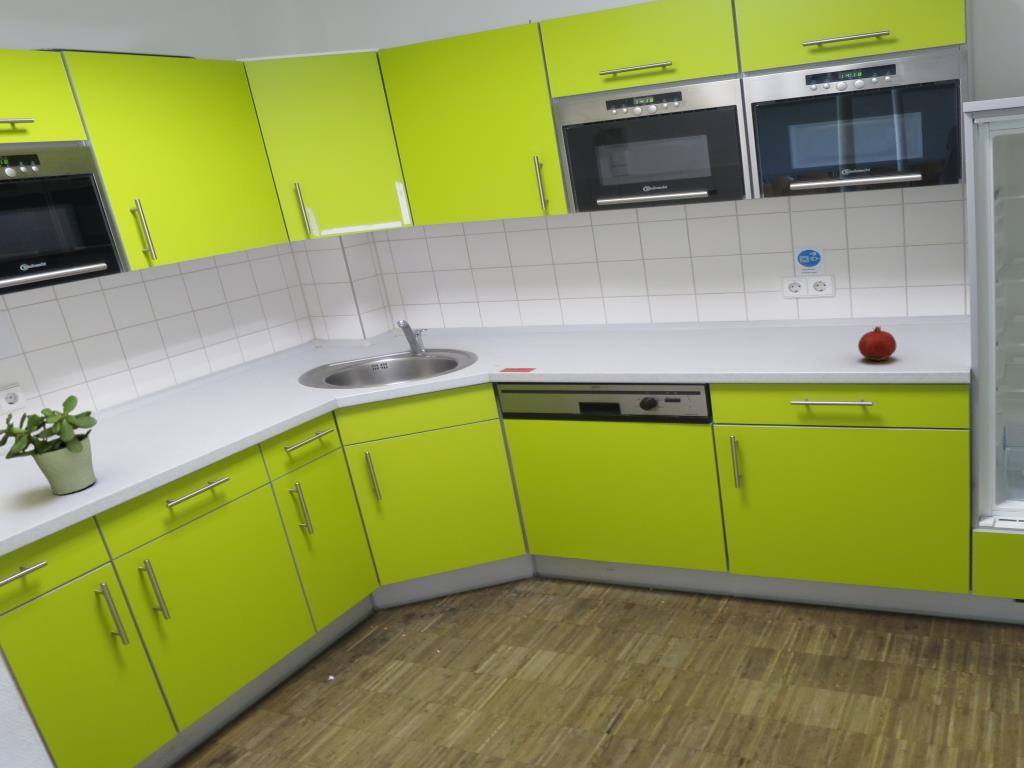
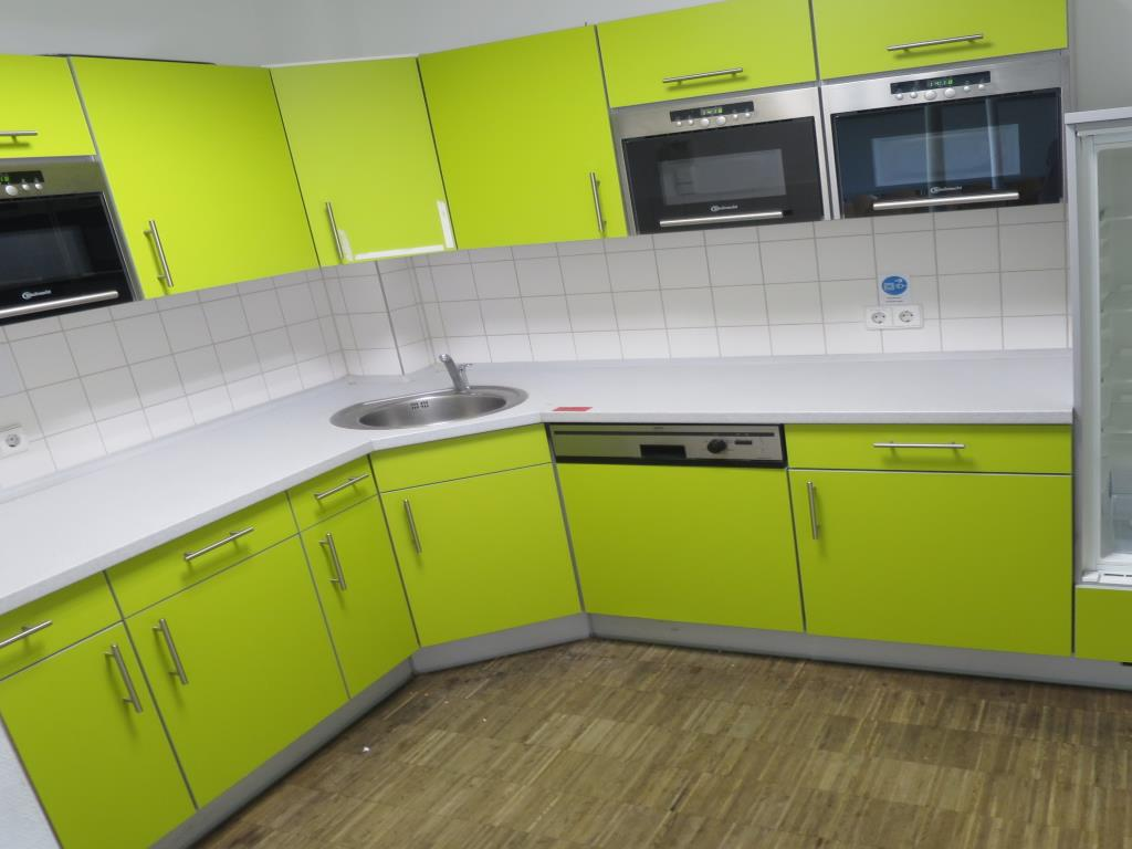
- fruit [857,325,897,362]
- potted plant [0,394,98,496]
